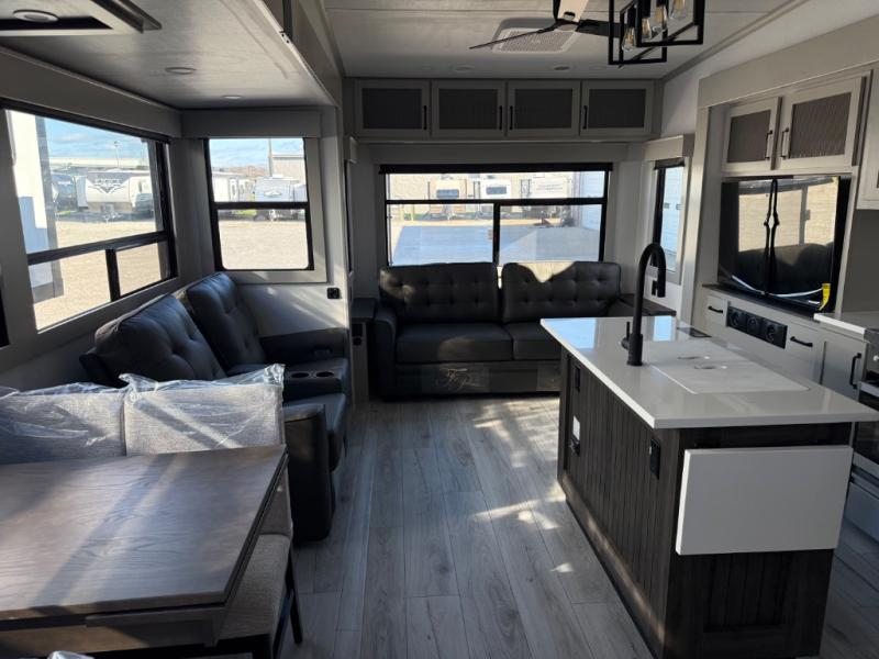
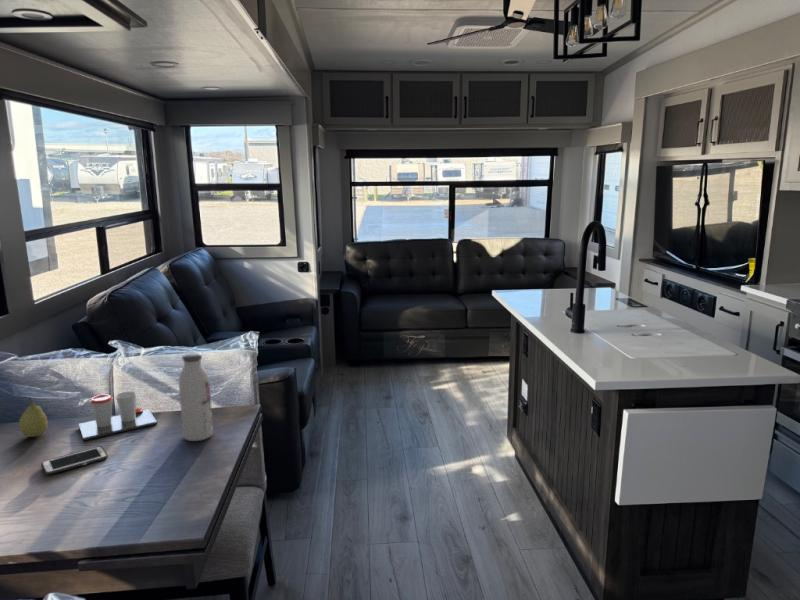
+ fruit [18,397,49,438]
+ cell phone [41,445,109,476]
+ cup [78,391,158,441]
+ water bottle [178,351,214,442]
